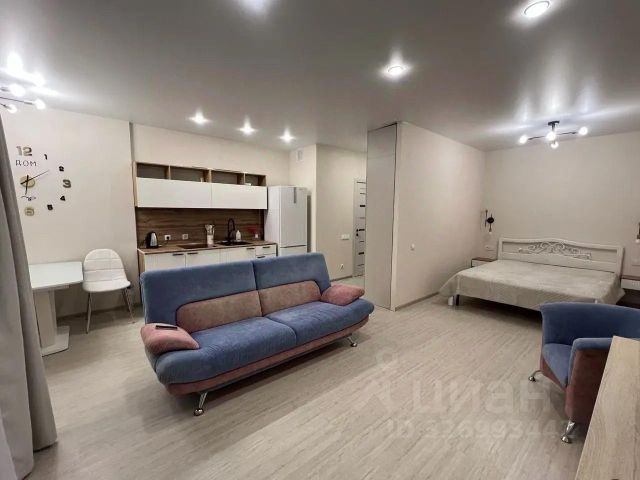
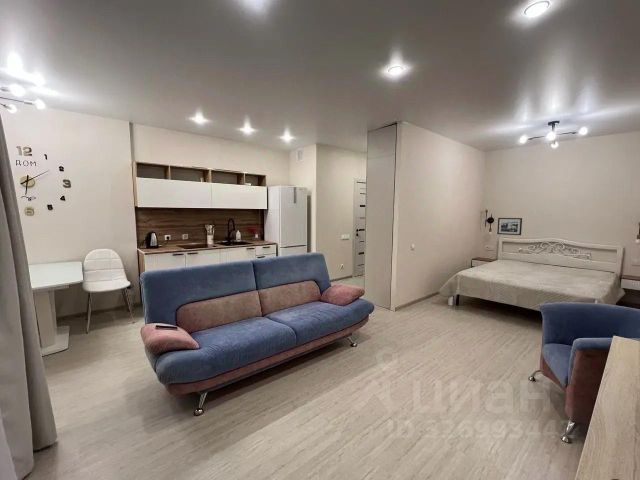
+ picture frame [496,217,523,236]
